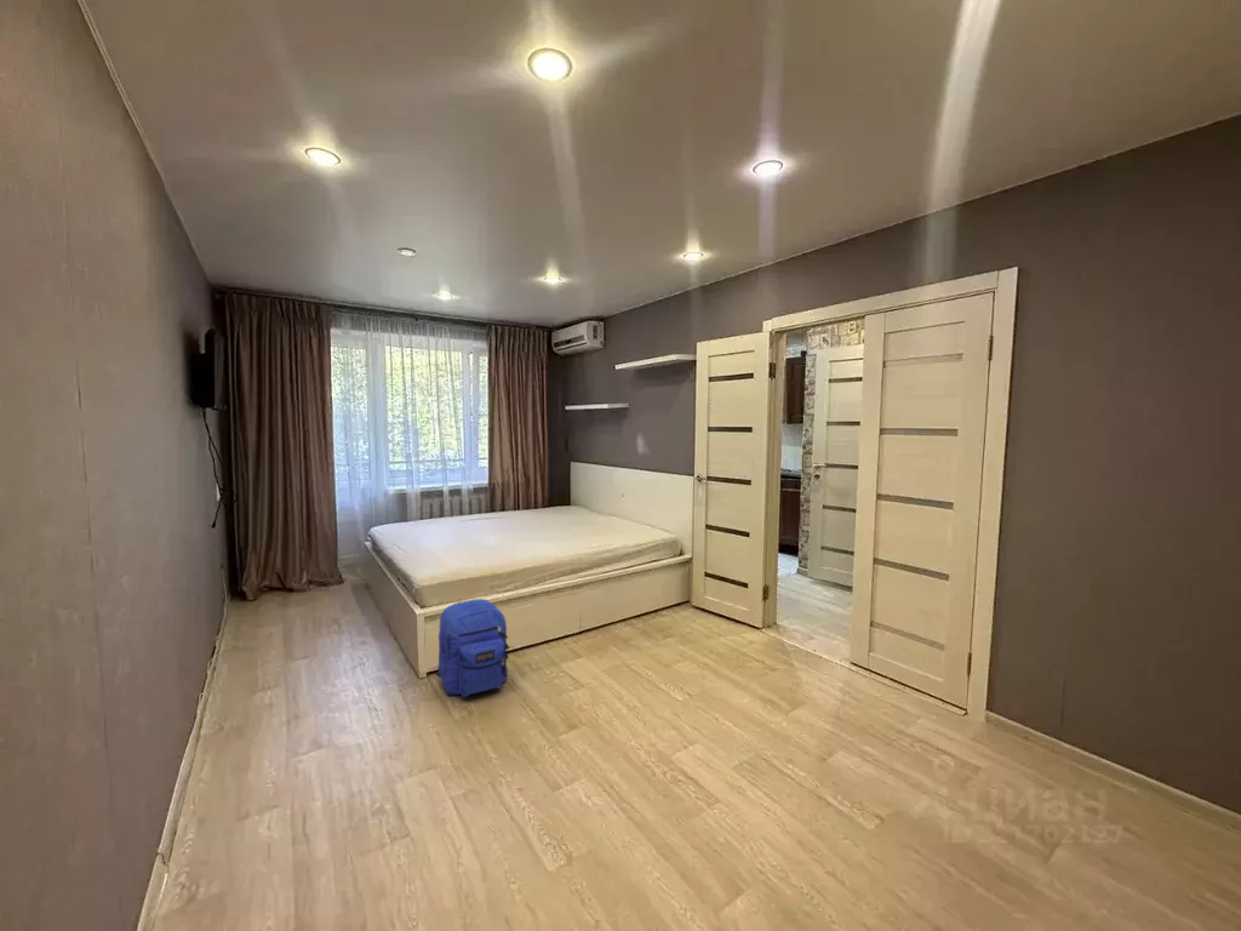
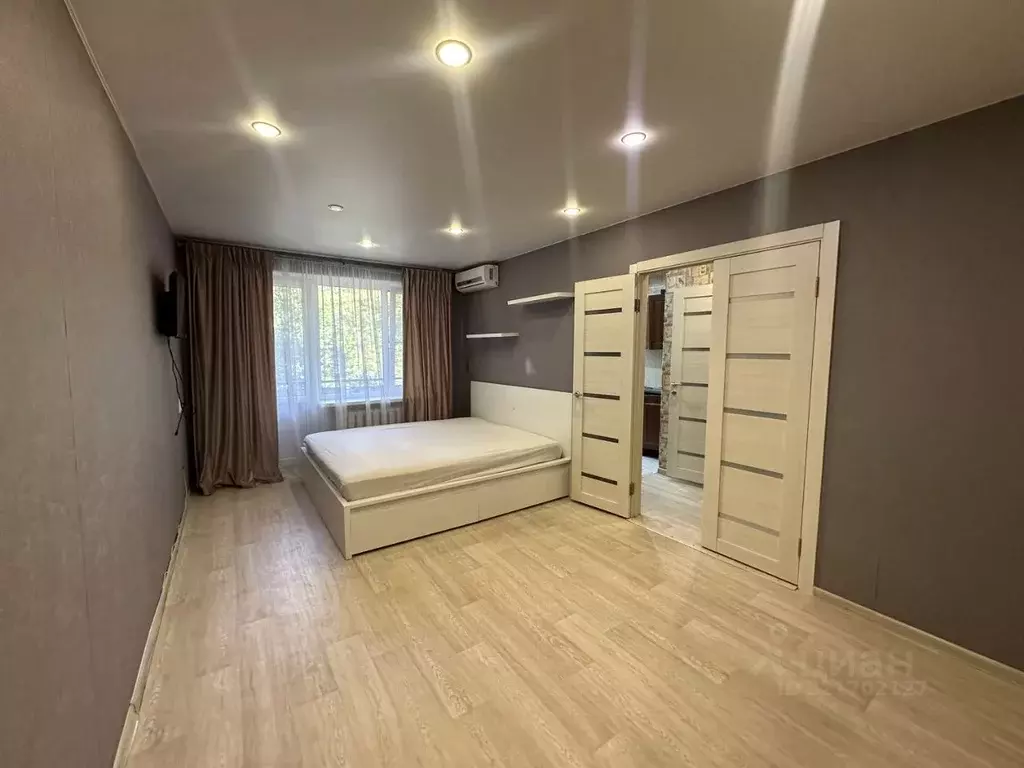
- backpack [435,598,510,698]
